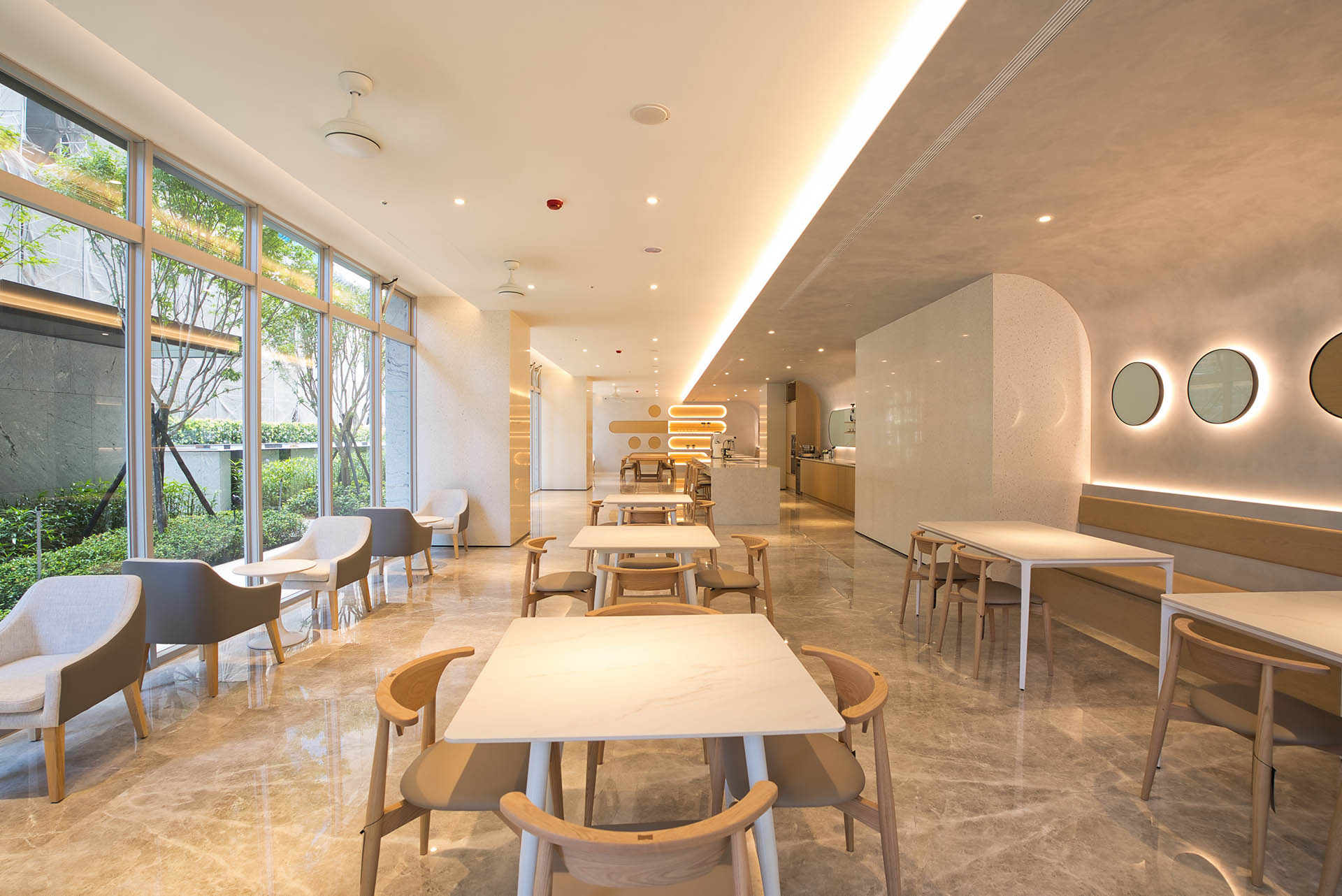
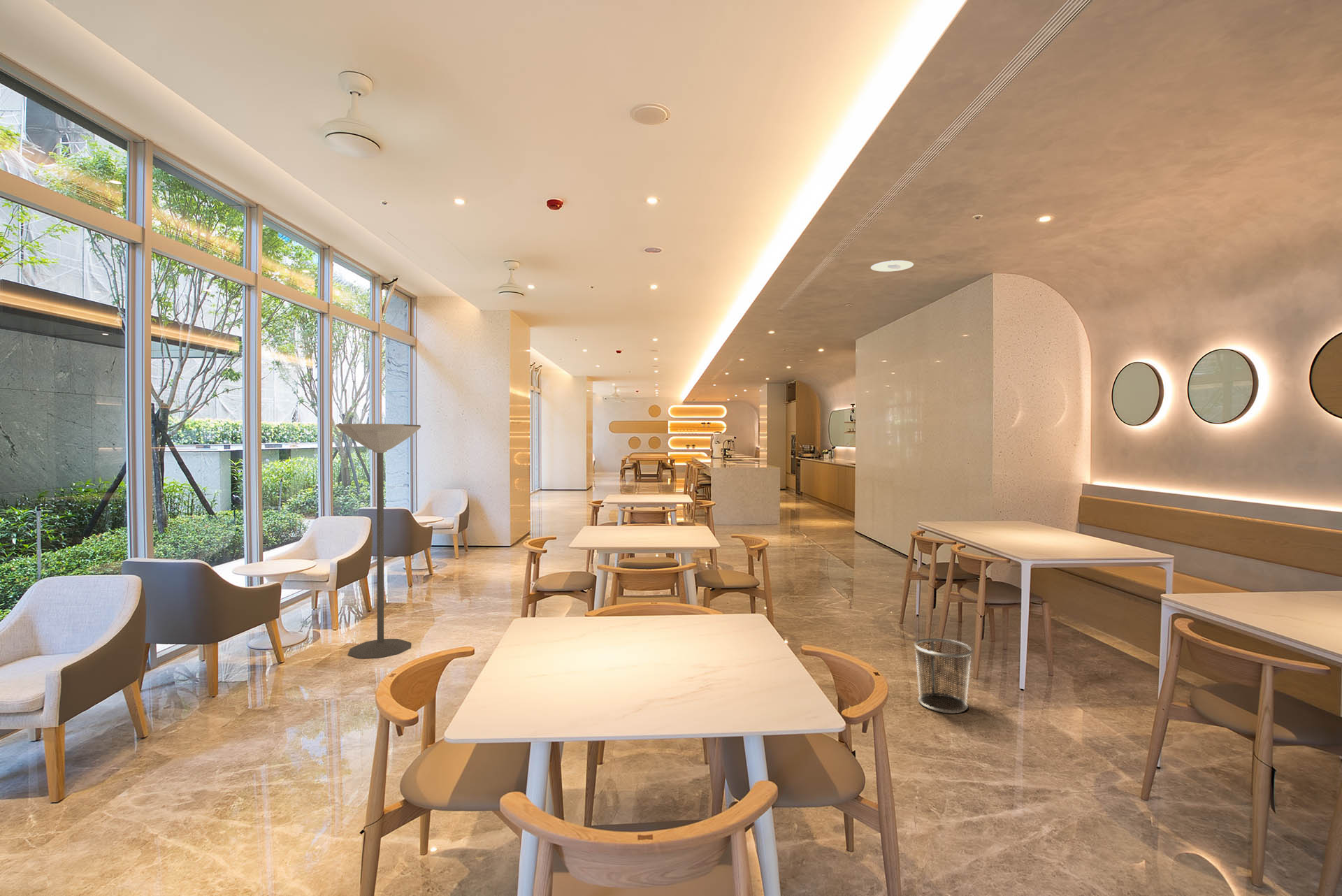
+ waste bin [914,637,973,714]
+ recessed light [870,260,914,273]
+ floor lamp [335,423,421,659]
